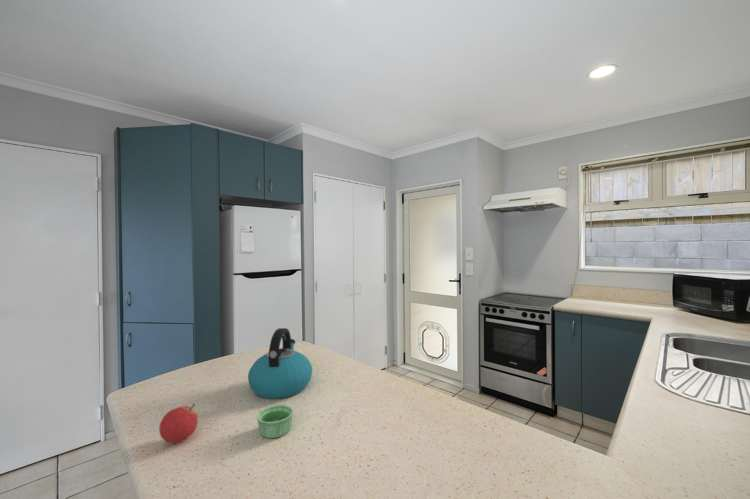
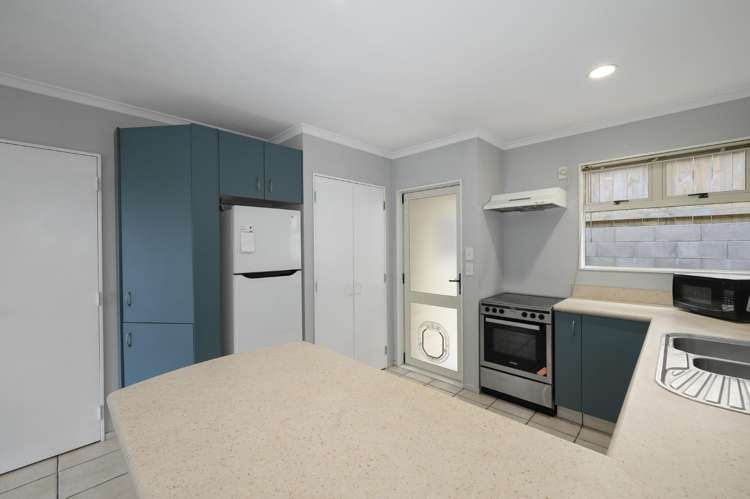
- ramekin [256,404,294,439]
- fruit [158,403,199,444]
- kettle [247,327,313,400]
